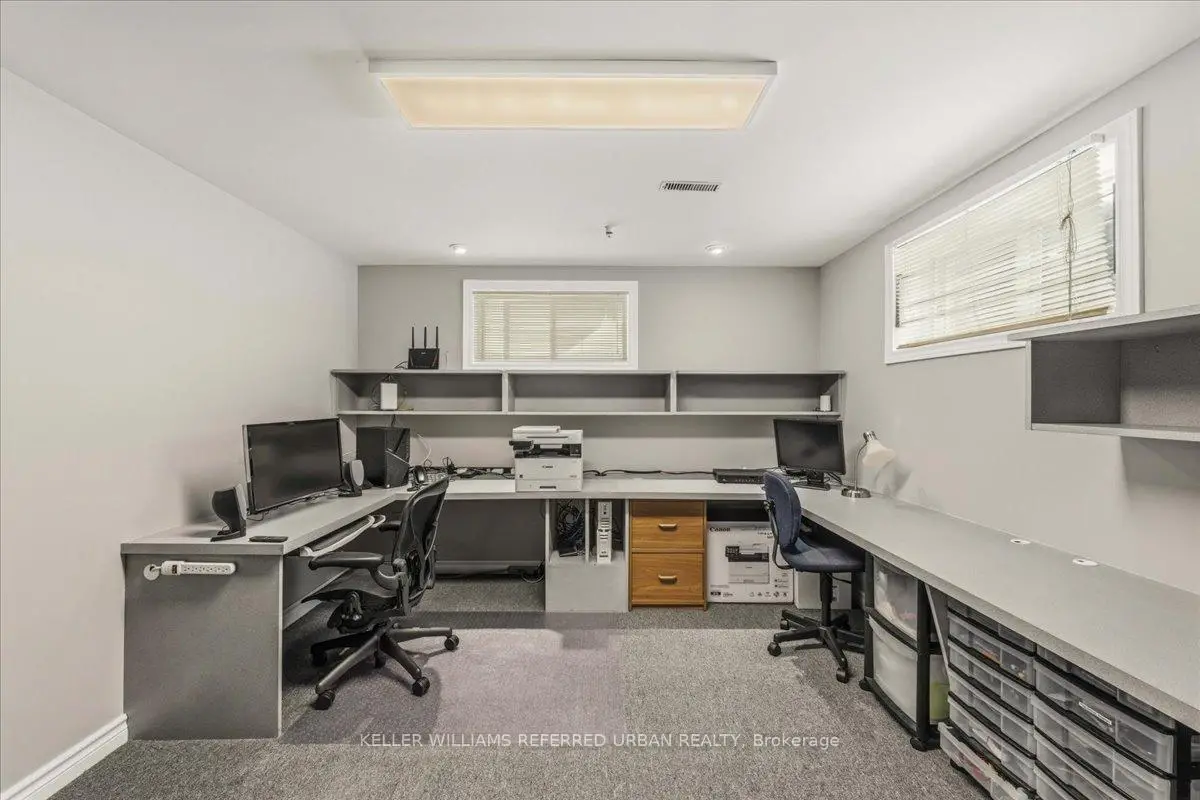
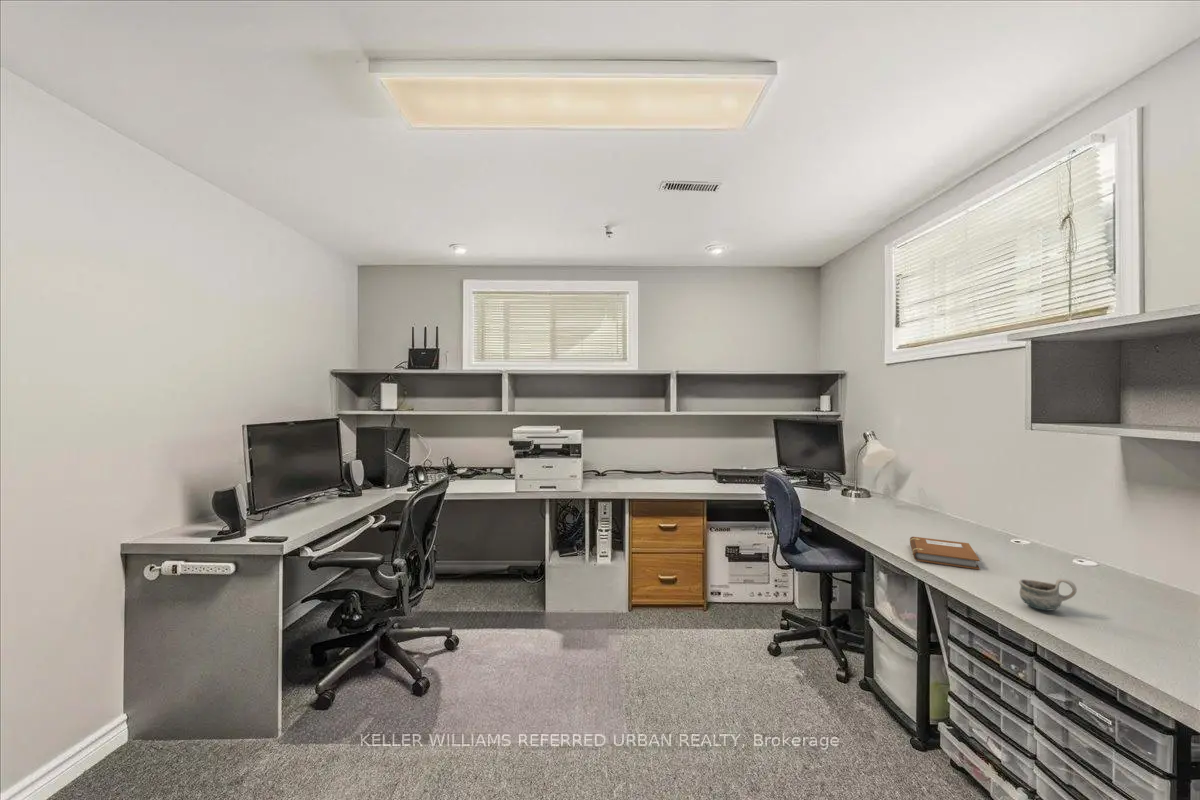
+ mug [1018,577,1078,611]
+ notebook [909,536,981,570]
